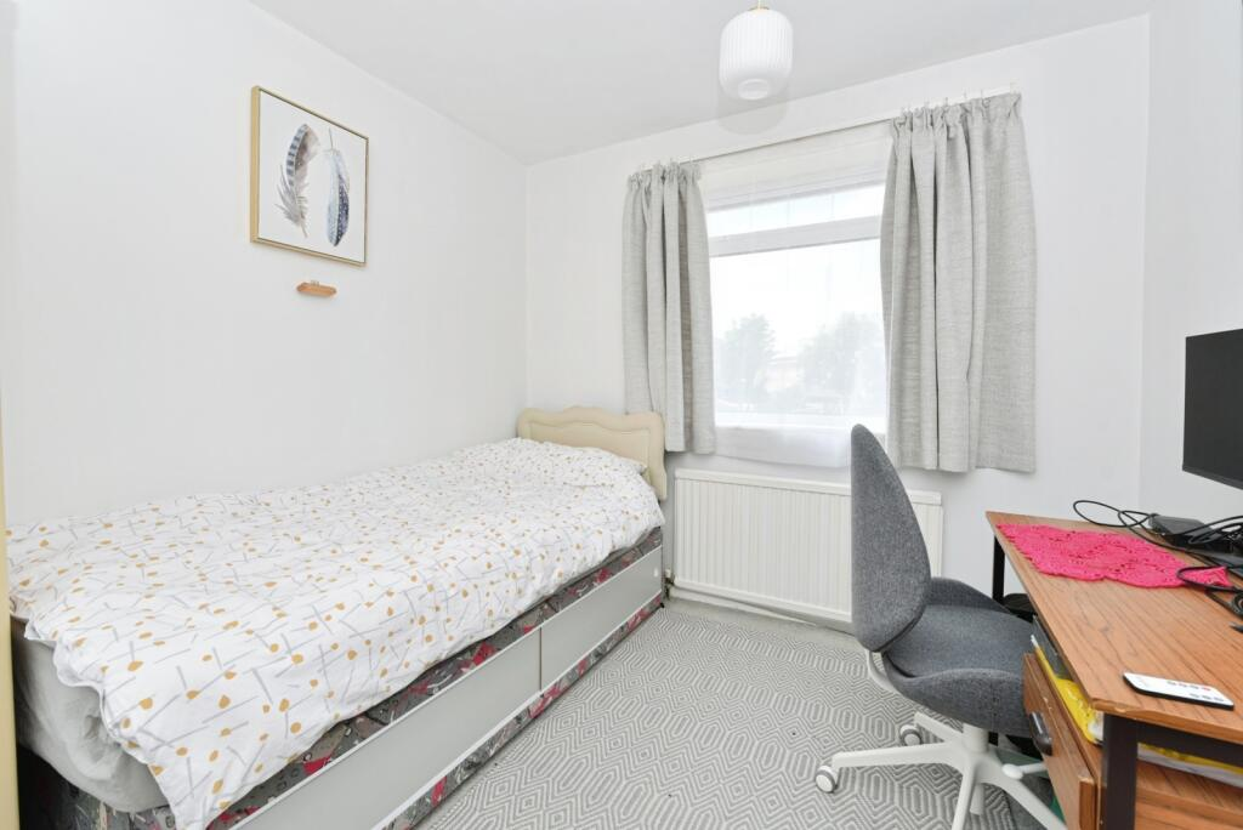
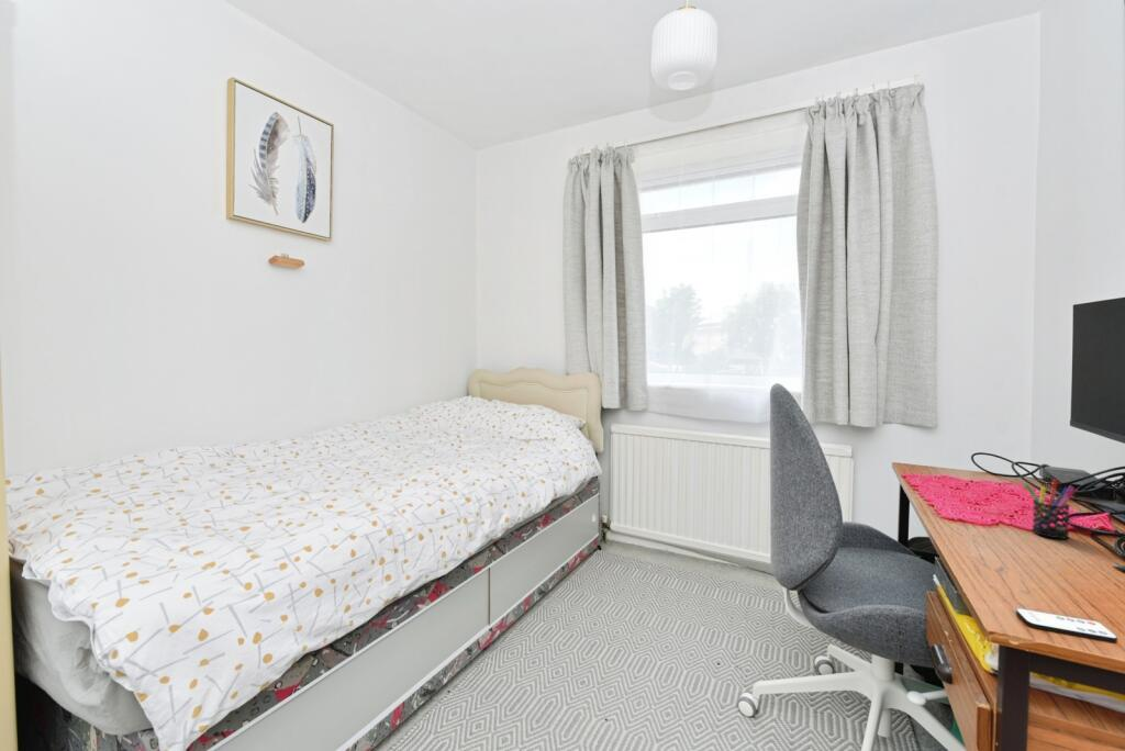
+ pen holder [1023,478,1077,540]
